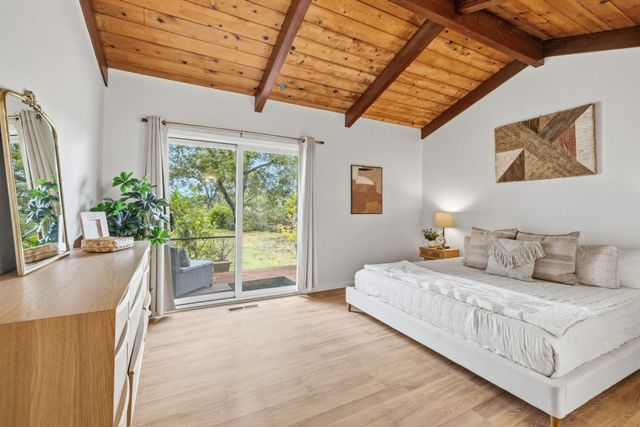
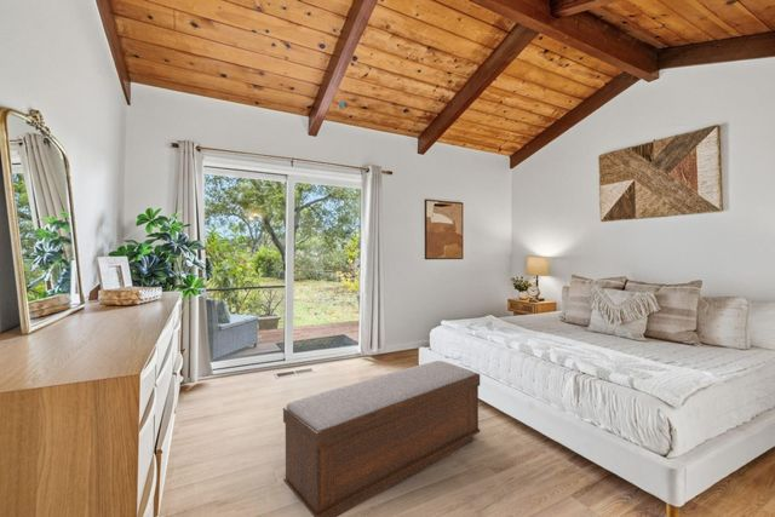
+ bench [282,360,482,517]
